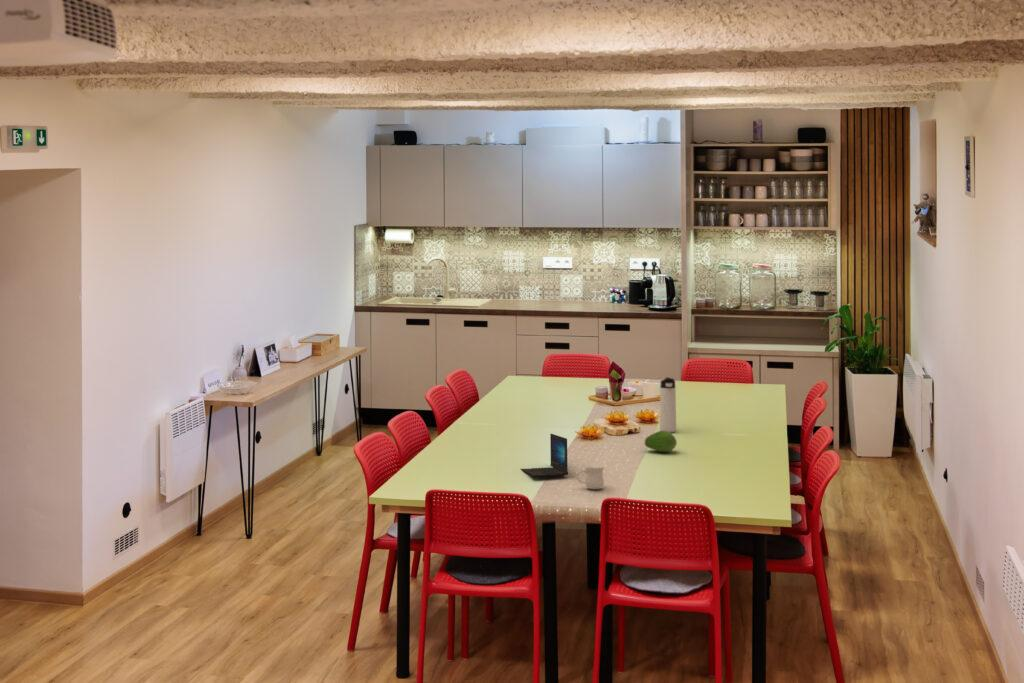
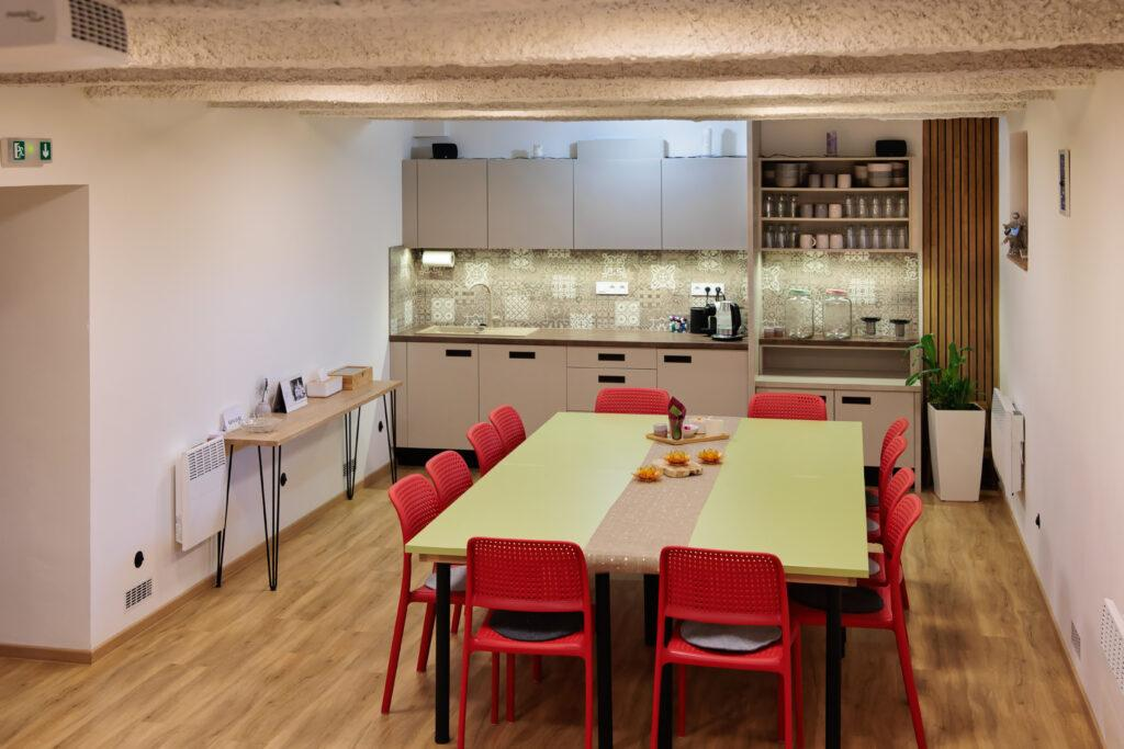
- laptop [520,433,569,478]
- fruit [644,430,678,453]
- mug [575,465,606,490]
- thermos bottle [659,377,677,434]
